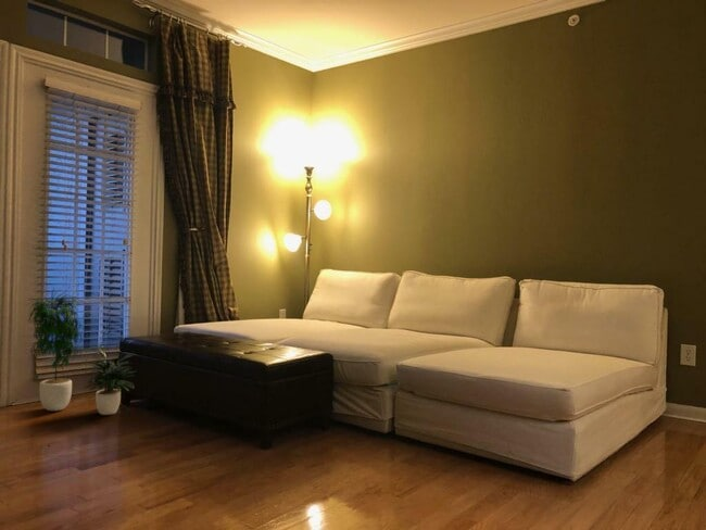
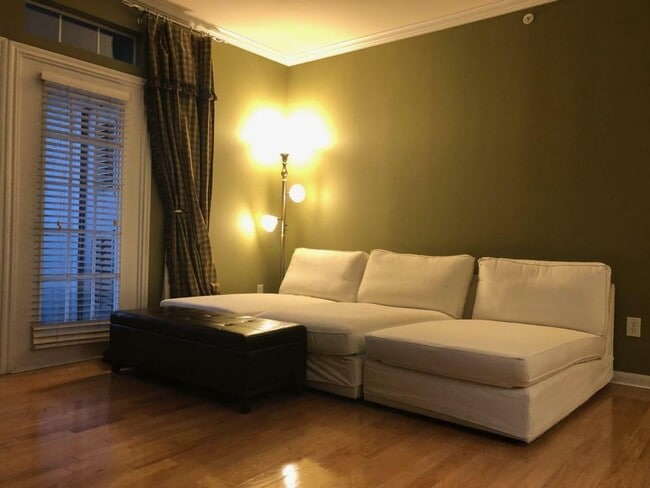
- potted plant [26,287,136,416]
